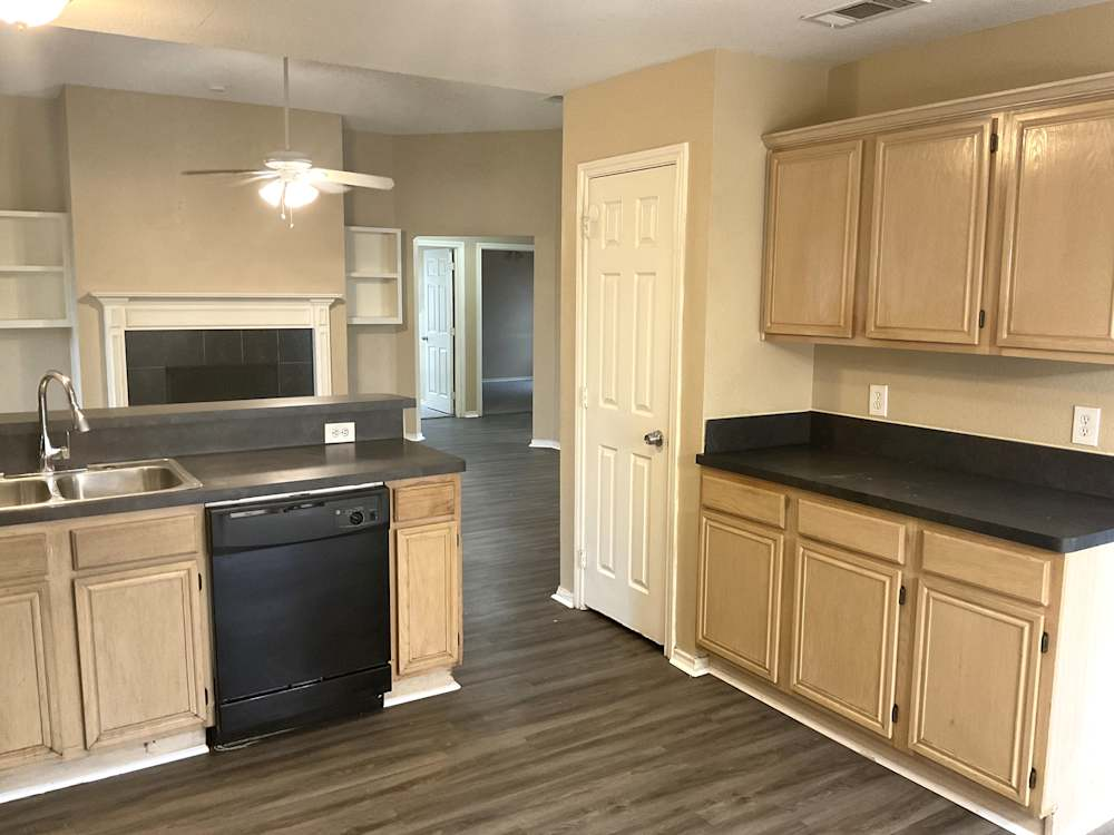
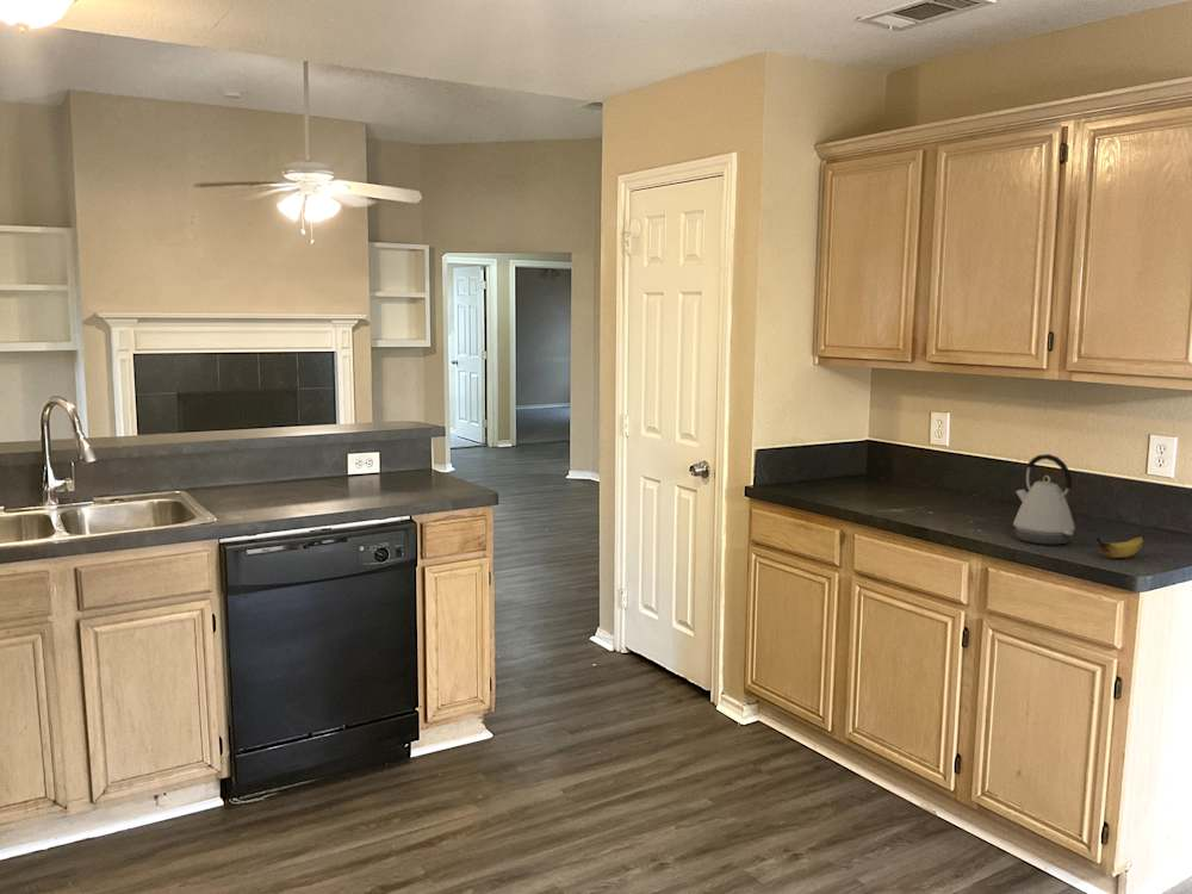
+ kettle [1012,453,1076,546]
+ banana [1094,535,1144,559]
